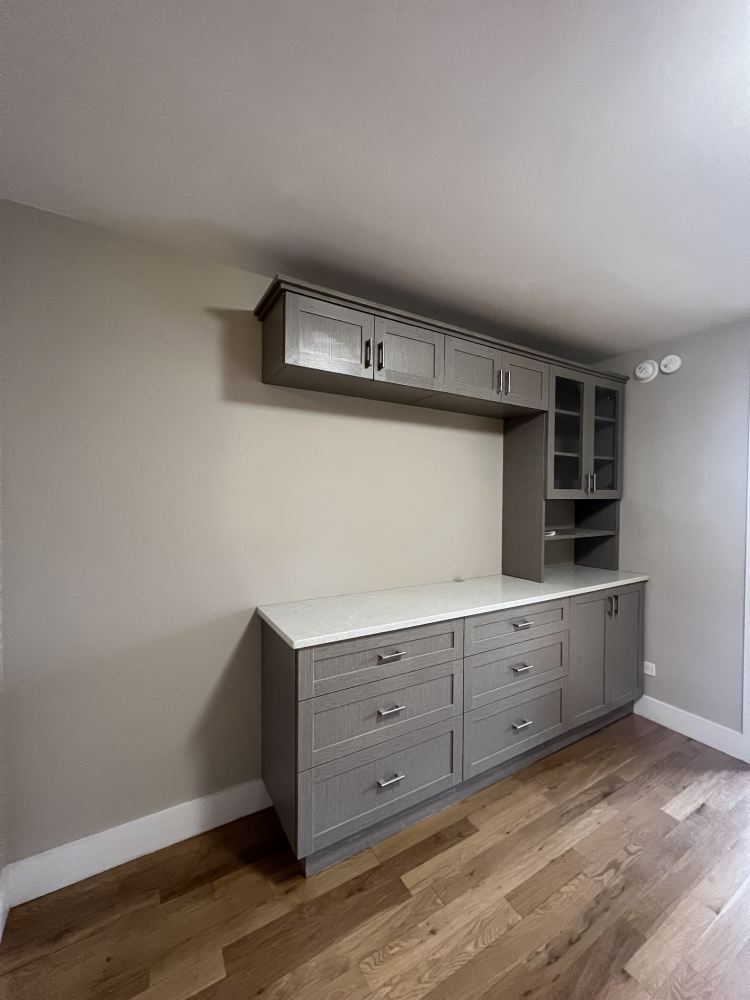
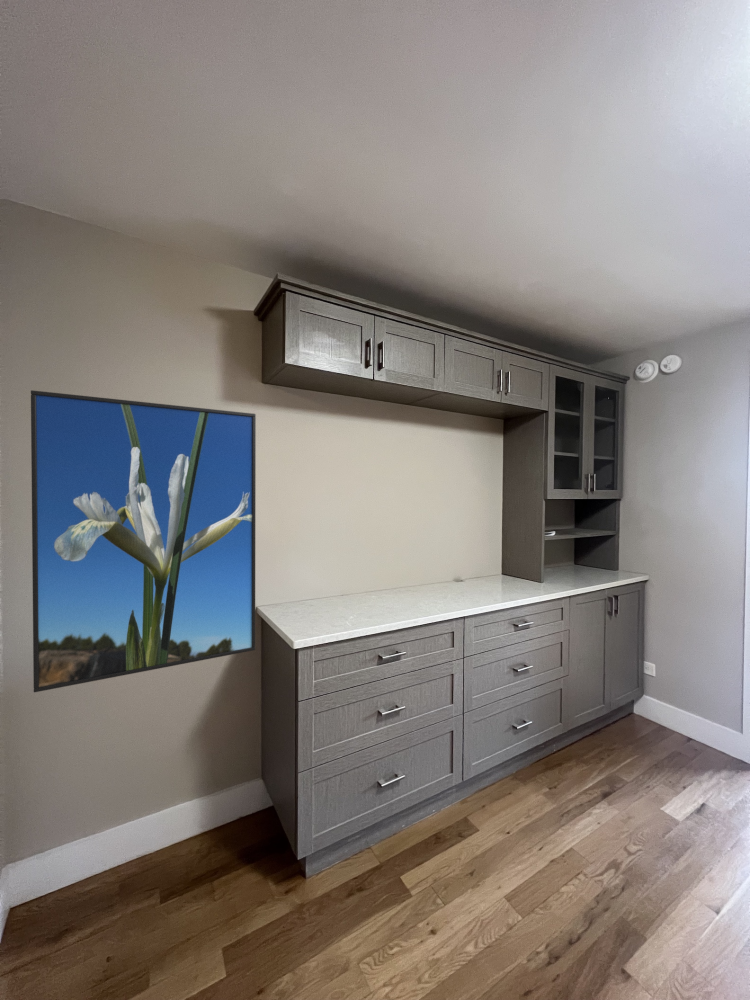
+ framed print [30,389,257,693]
